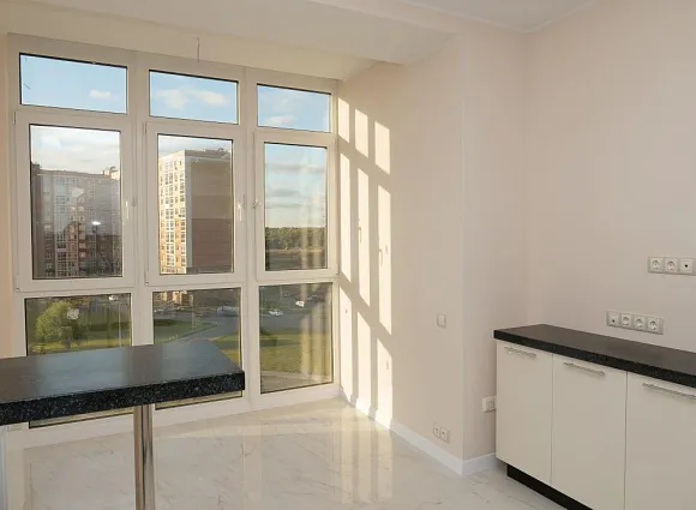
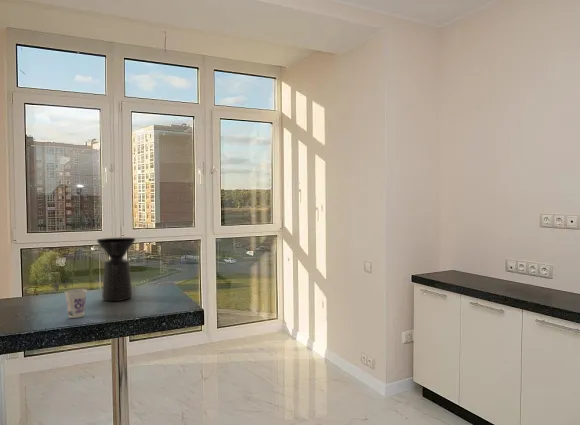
+ cup [64,288,88,319]
+ coffee maker [96,237,136,302]
